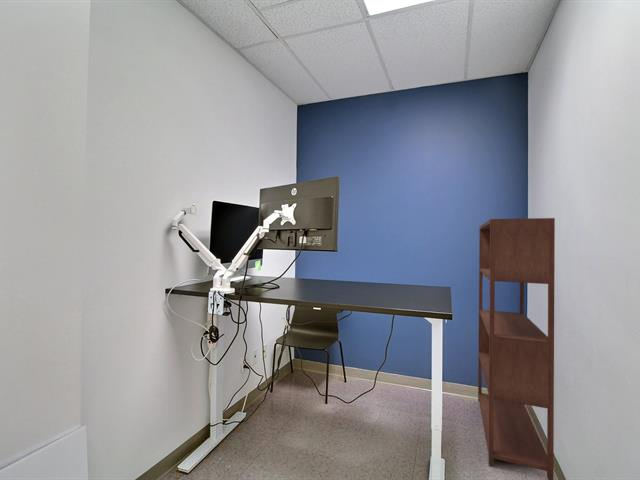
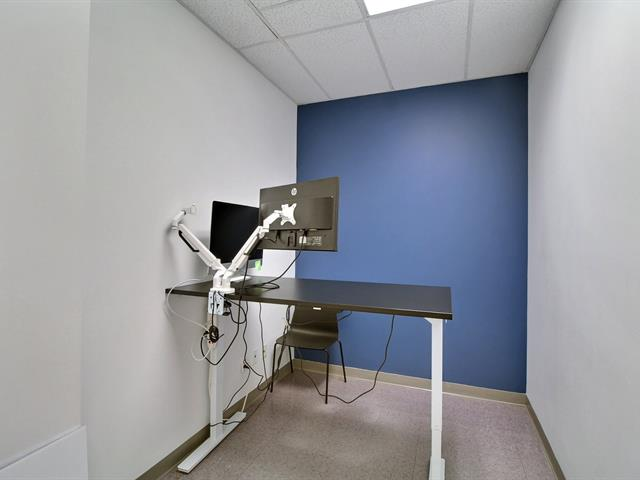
- bookshelf [477,217,556,480]
